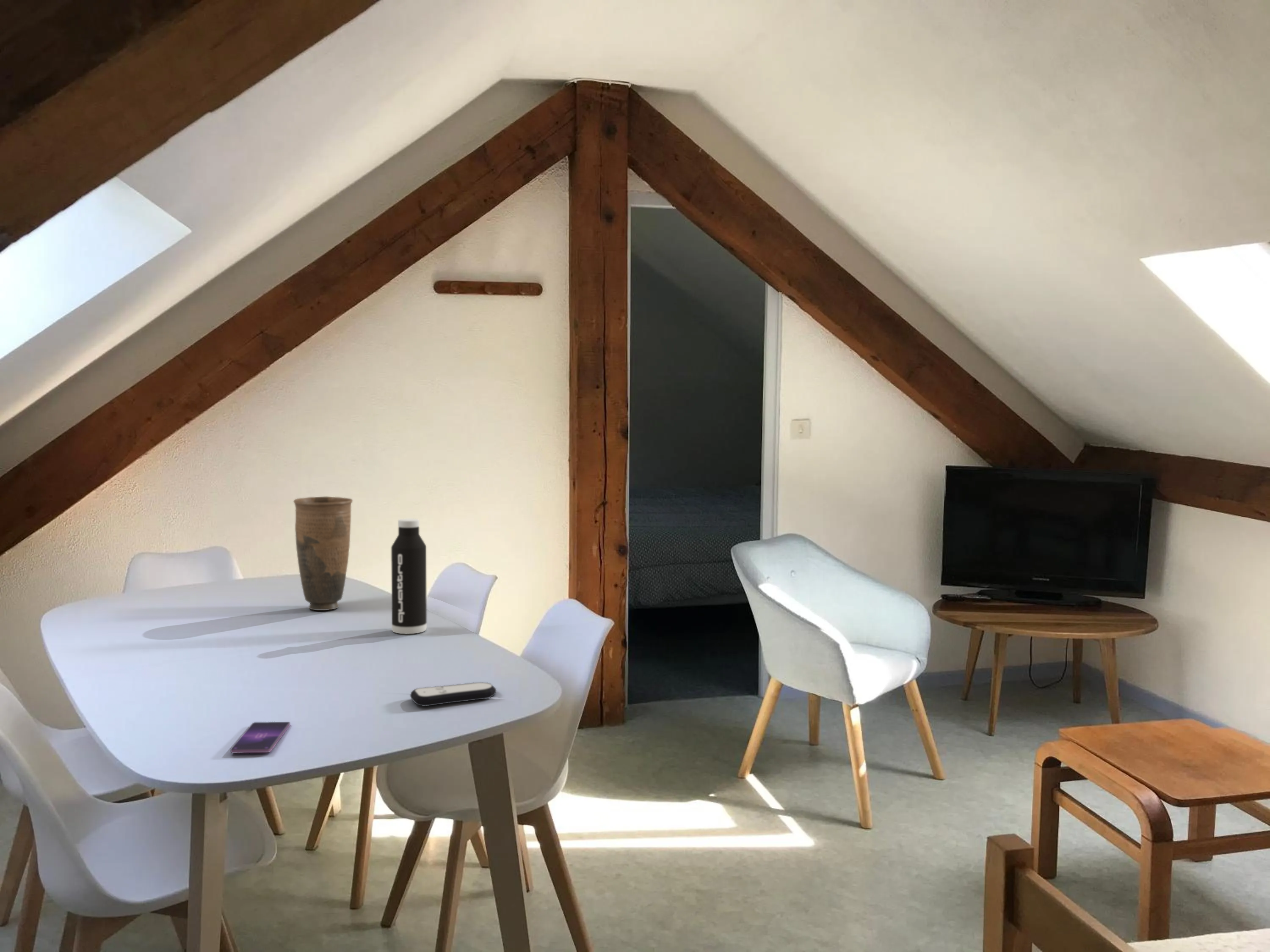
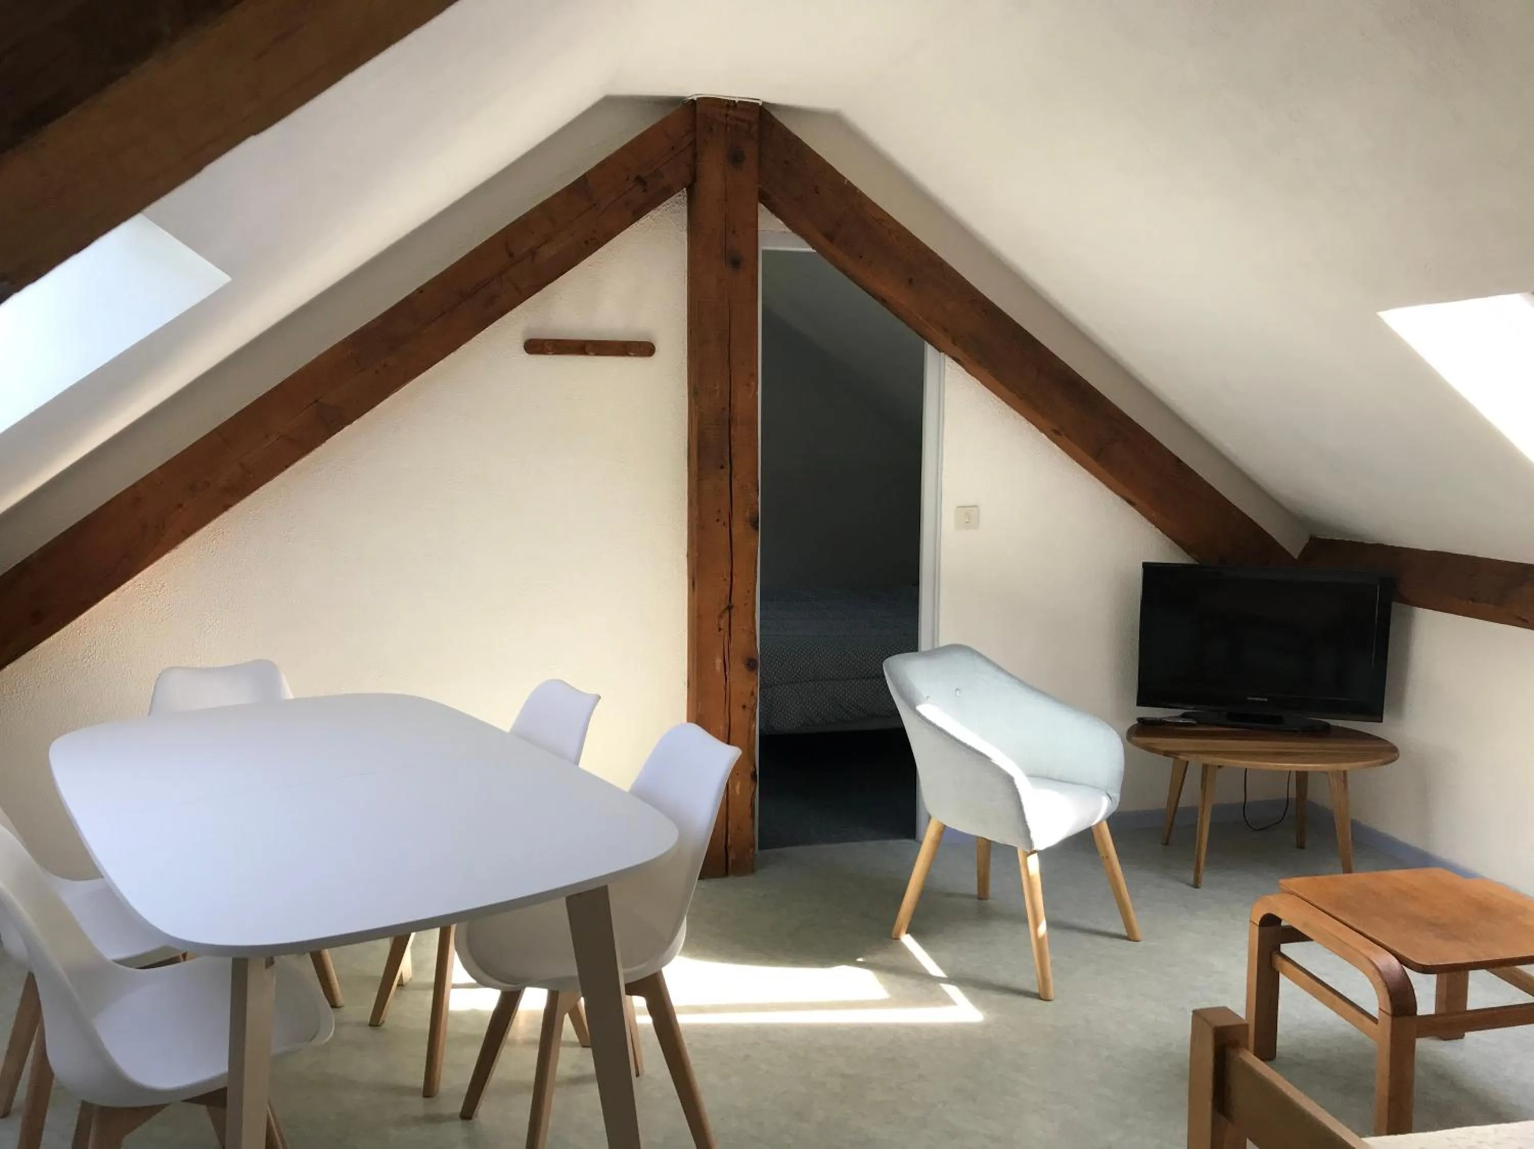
- water bottle [391,518,427,634]
- vase [293,496,353,611]
- smartphone [230,721,290,754]
- remote control [410,682,497,707]
